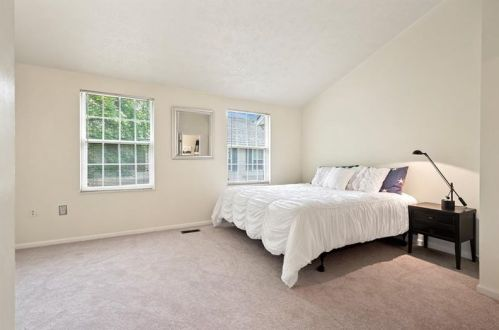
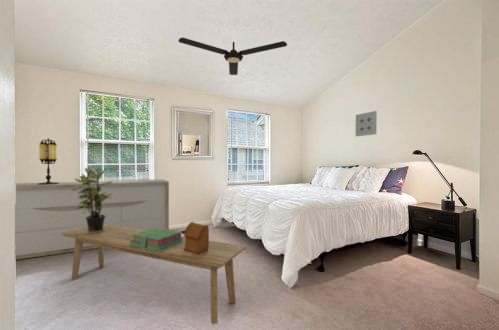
+ potted plant [73,167,113,234]
+ stack of books [129,228,183,252]
+ ceiling fan [177,36,288,76]
+ wall art [355,110,378,137]
+ bench [62,224,247,325]
+ table lamp [38,137,59,185]
+ decorative box [183,221,210,255]
+ dresser [14,178,170,261]
